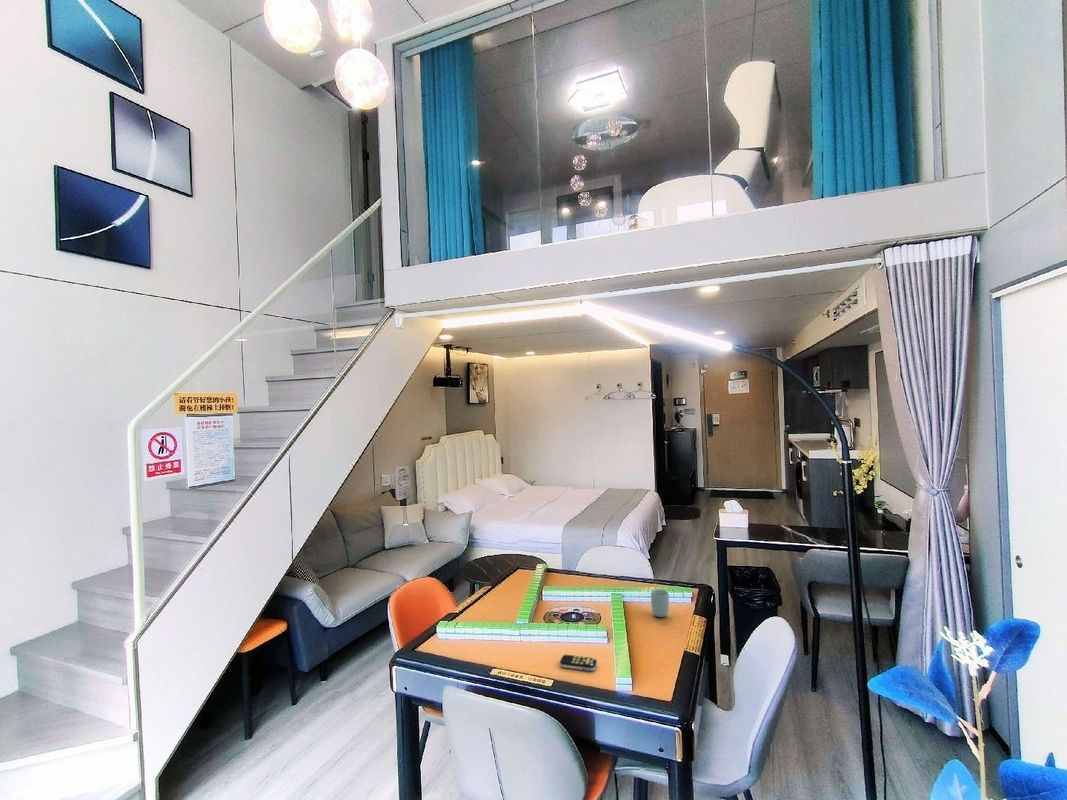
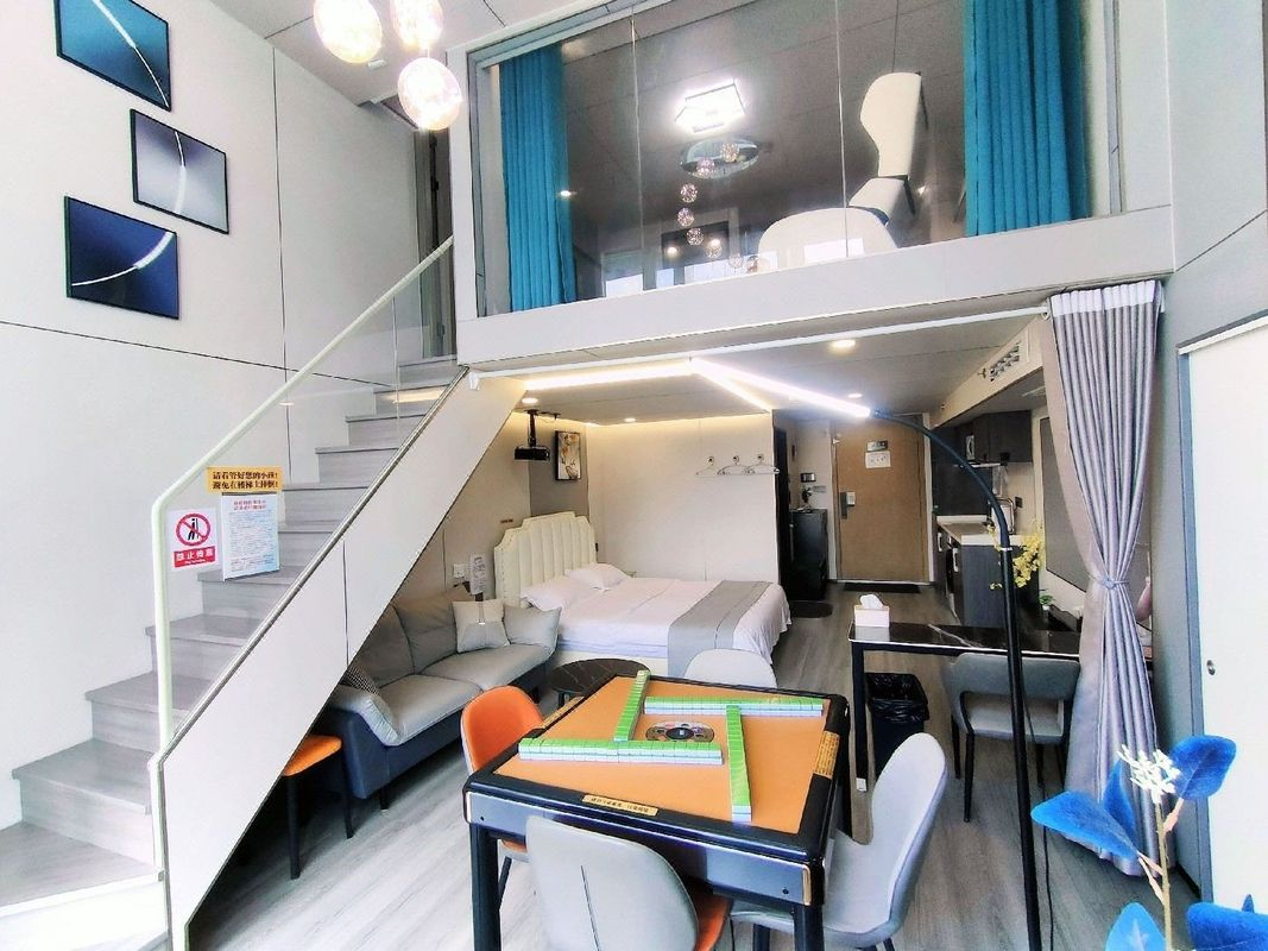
- cup [650,588,670,618]
- remote control [559,654,598,672]
